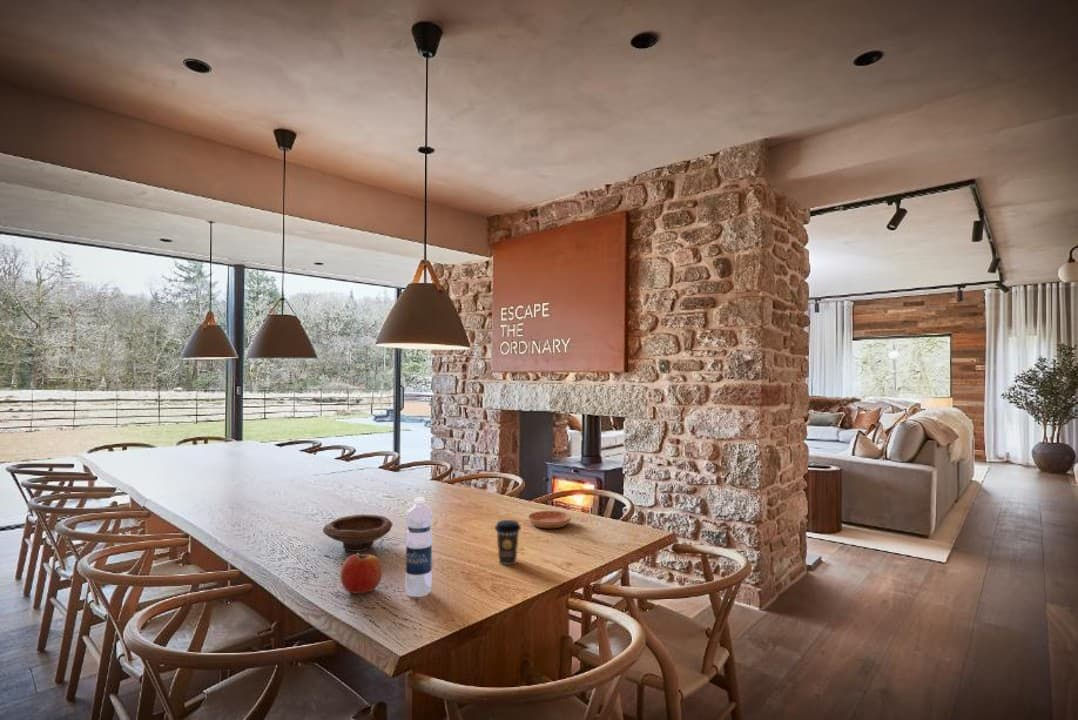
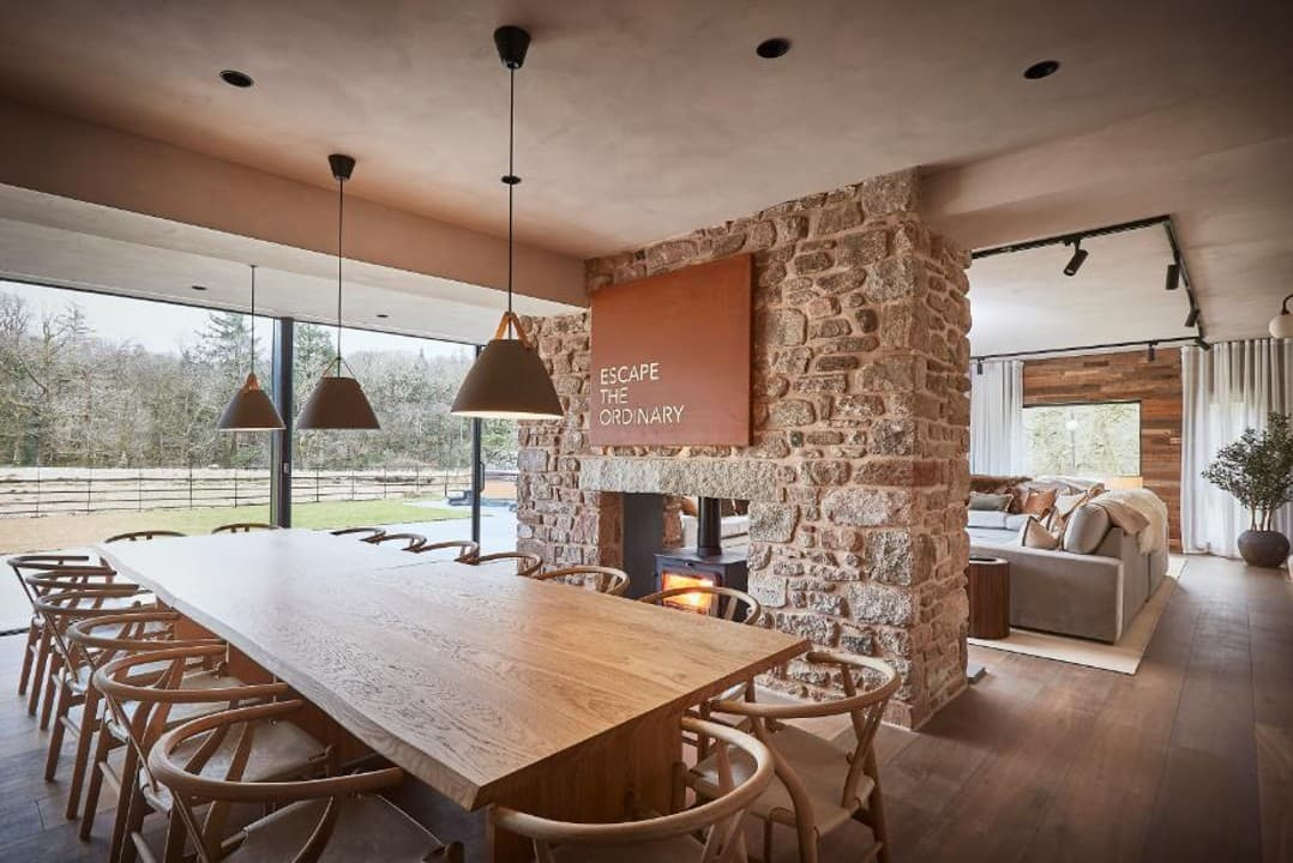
- fruit [340,552,383,595]
- bowl [322,514,393,553]
- saucer [527,510,572,529]
- coffee cup [494,519,522,566]
- water bottle [404,497,433,598]
